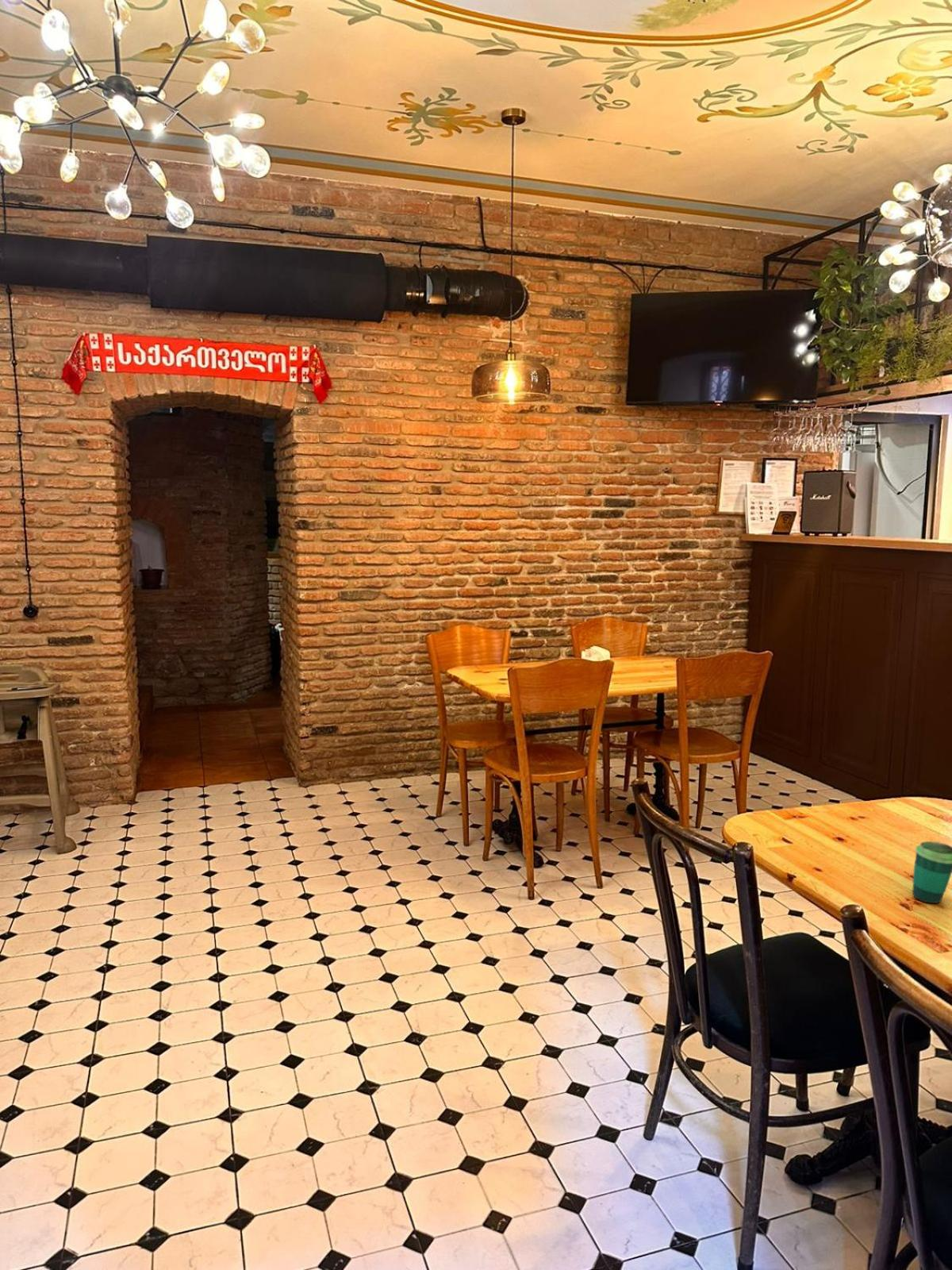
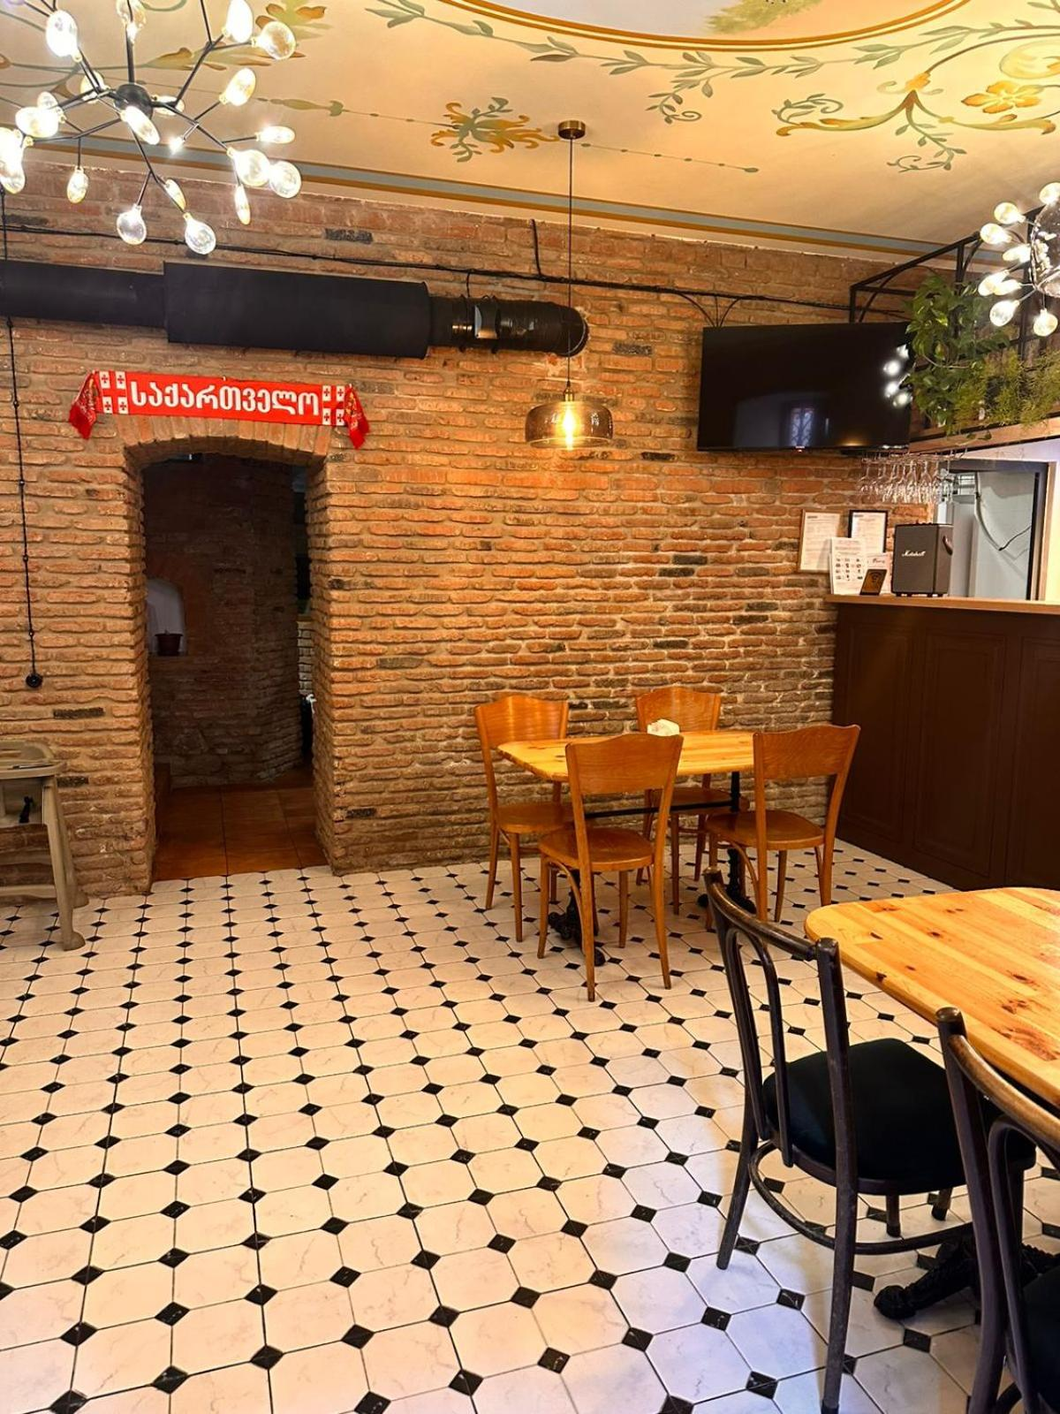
- cup [912,841,952,904]
